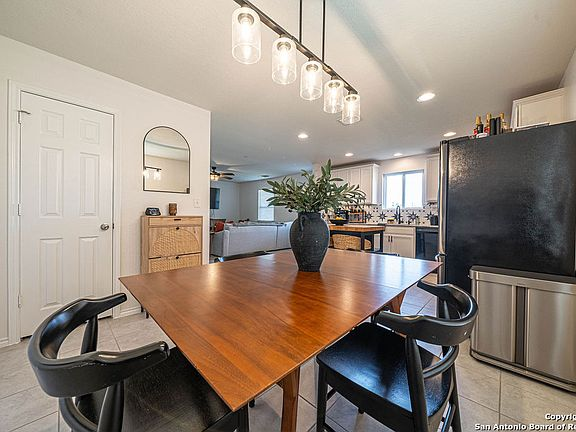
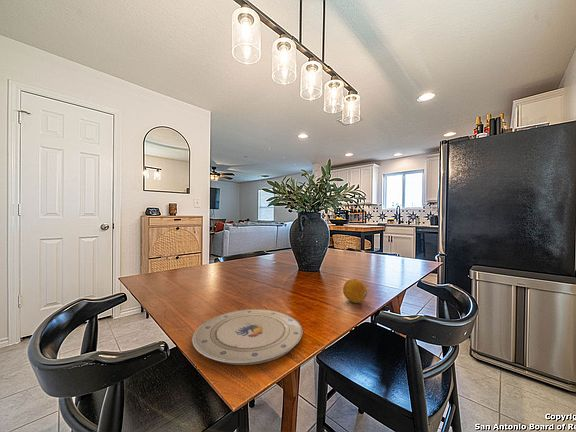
+ plate [191,308,304,366]
+ fruit [342,278,368,304]
